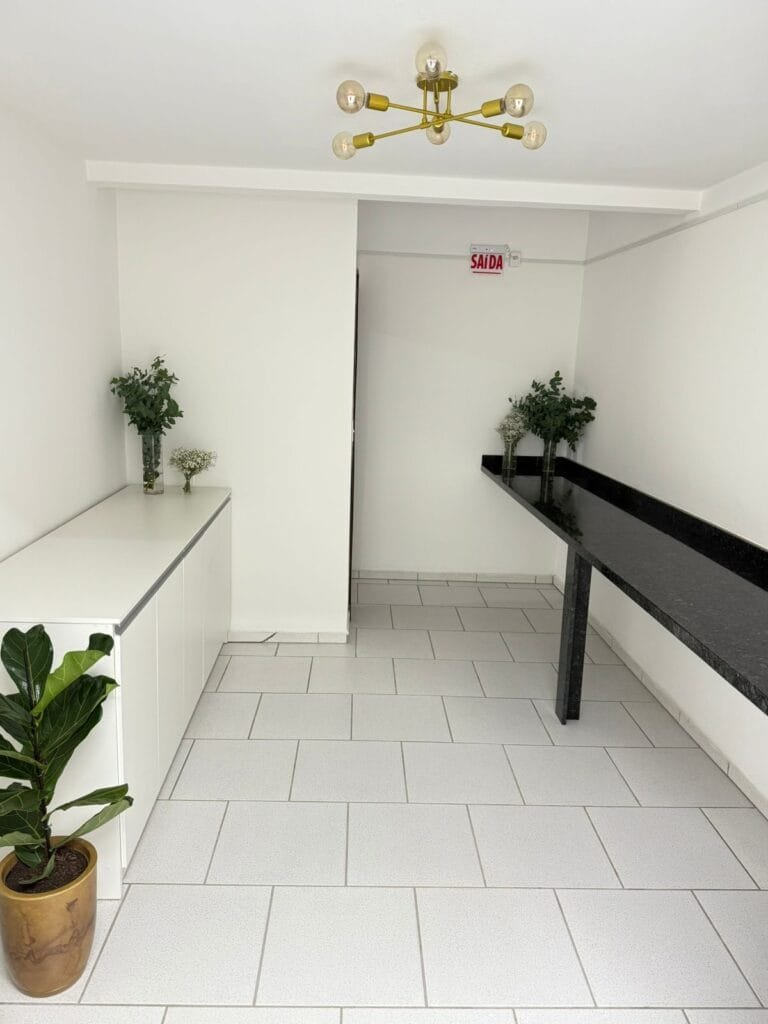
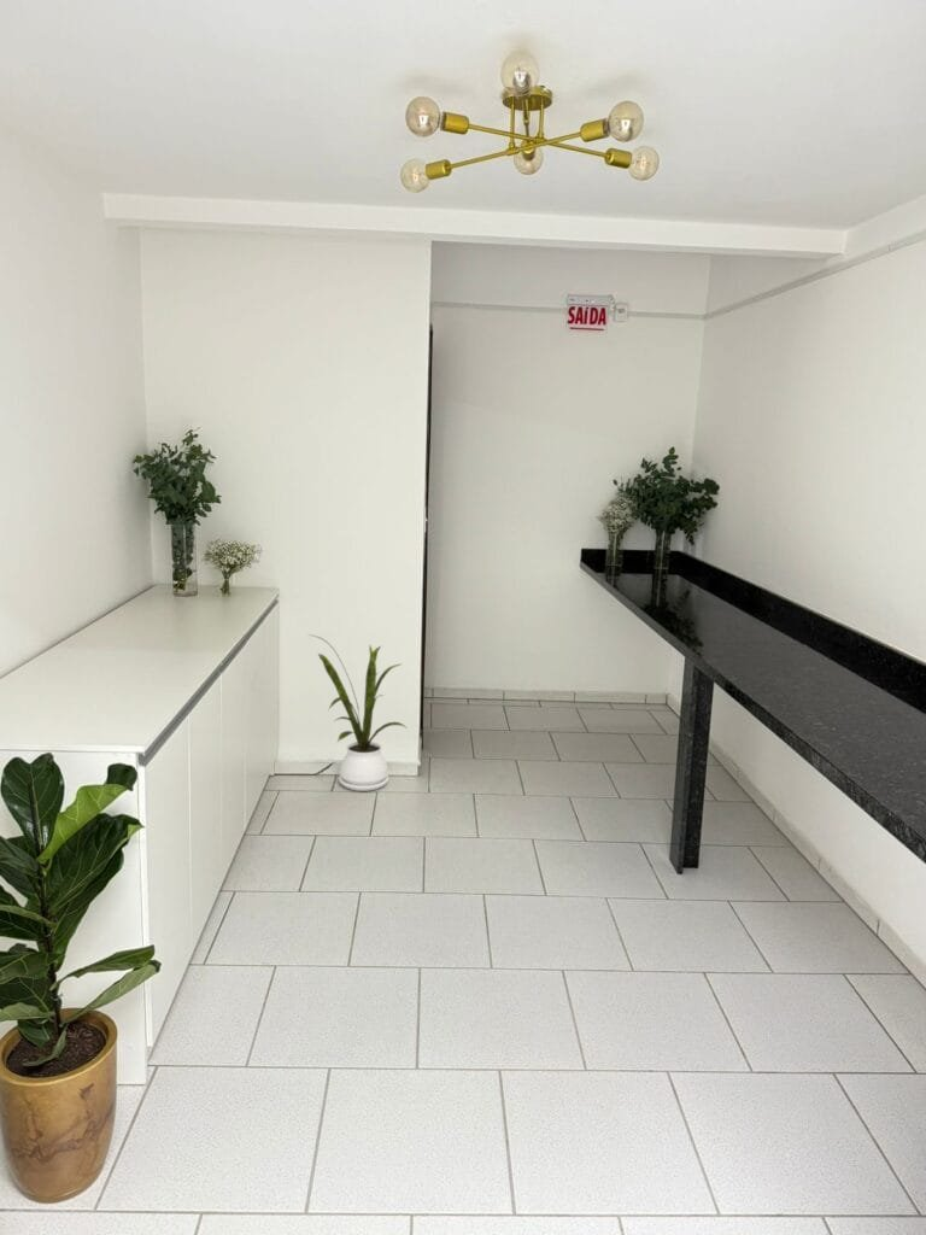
+ house plant [307,633,406,792]
